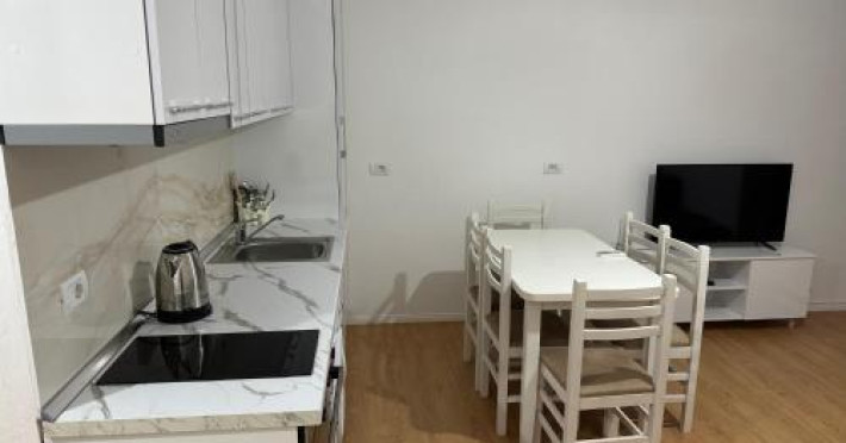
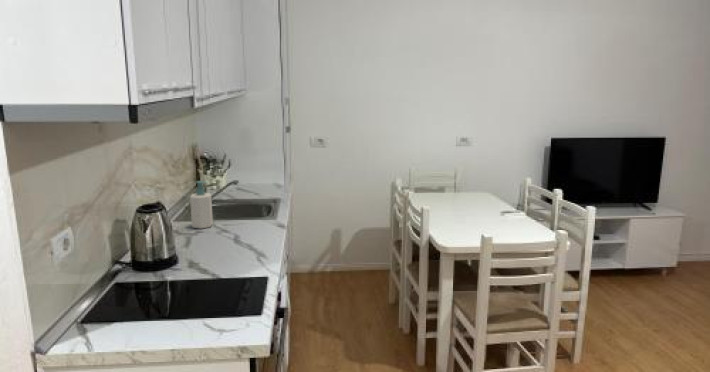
+ soap bottle [189,180,214,230]
